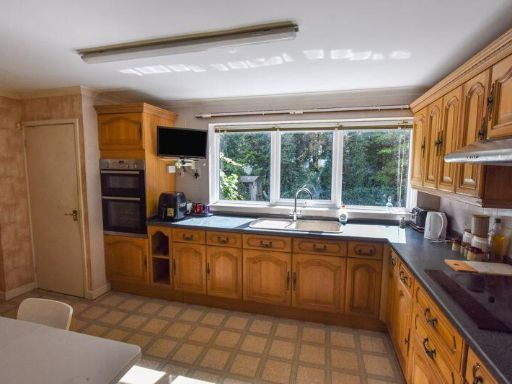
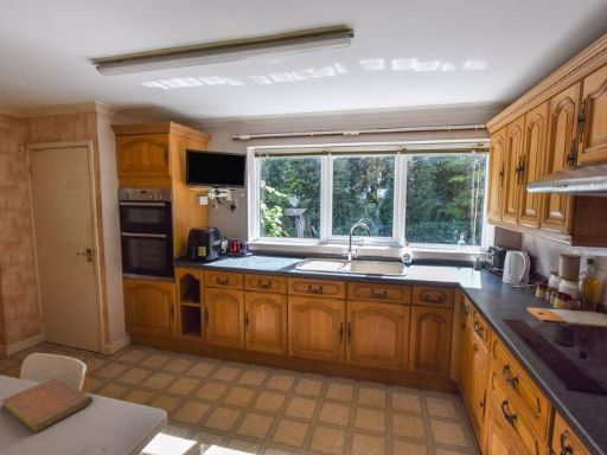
+ notebook [0,377,94,434]
